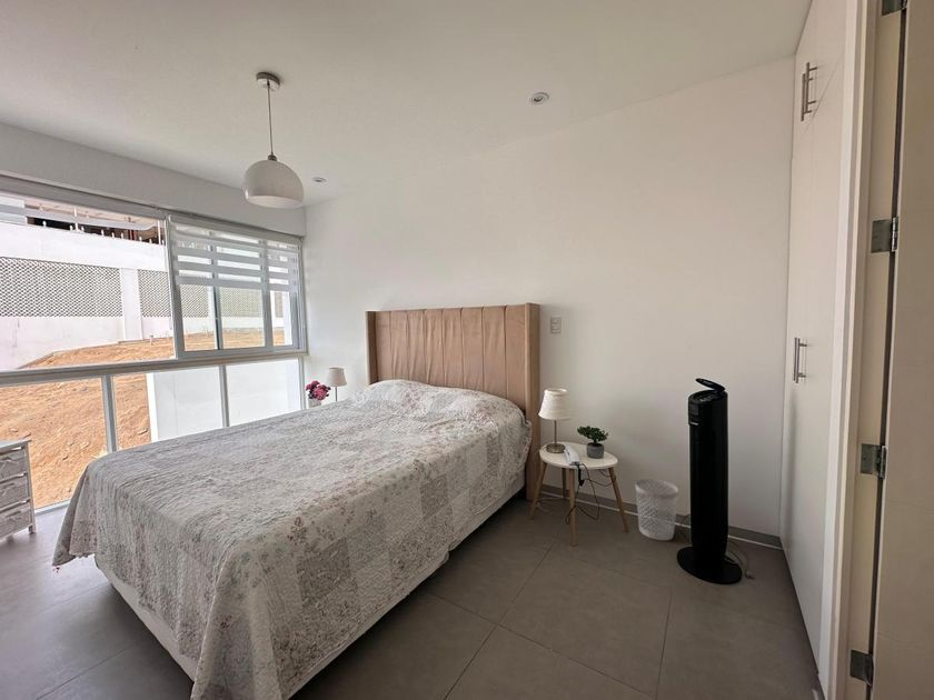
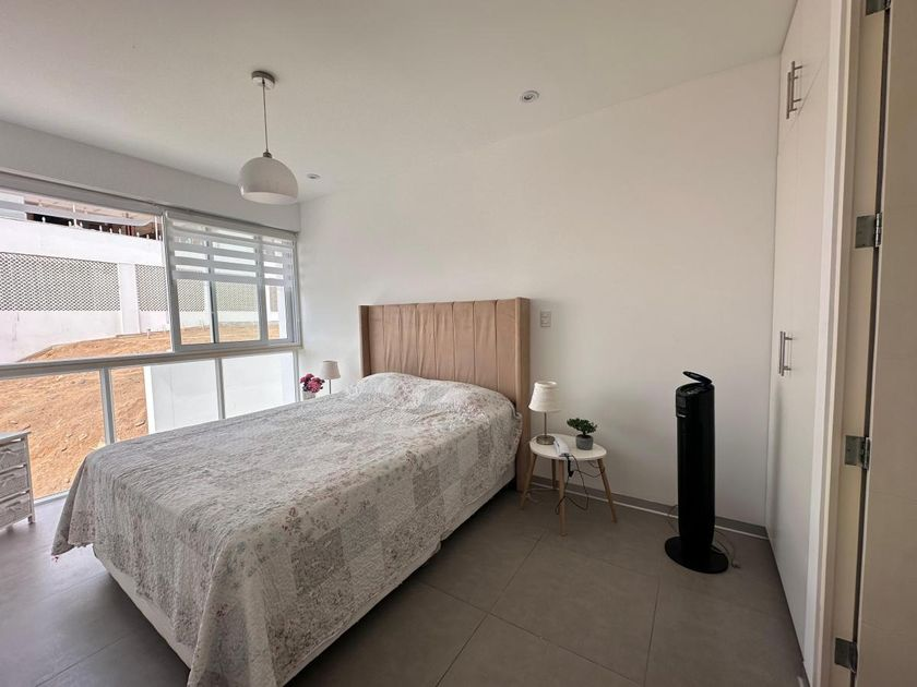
- wastebasket [634,478,679,541]
